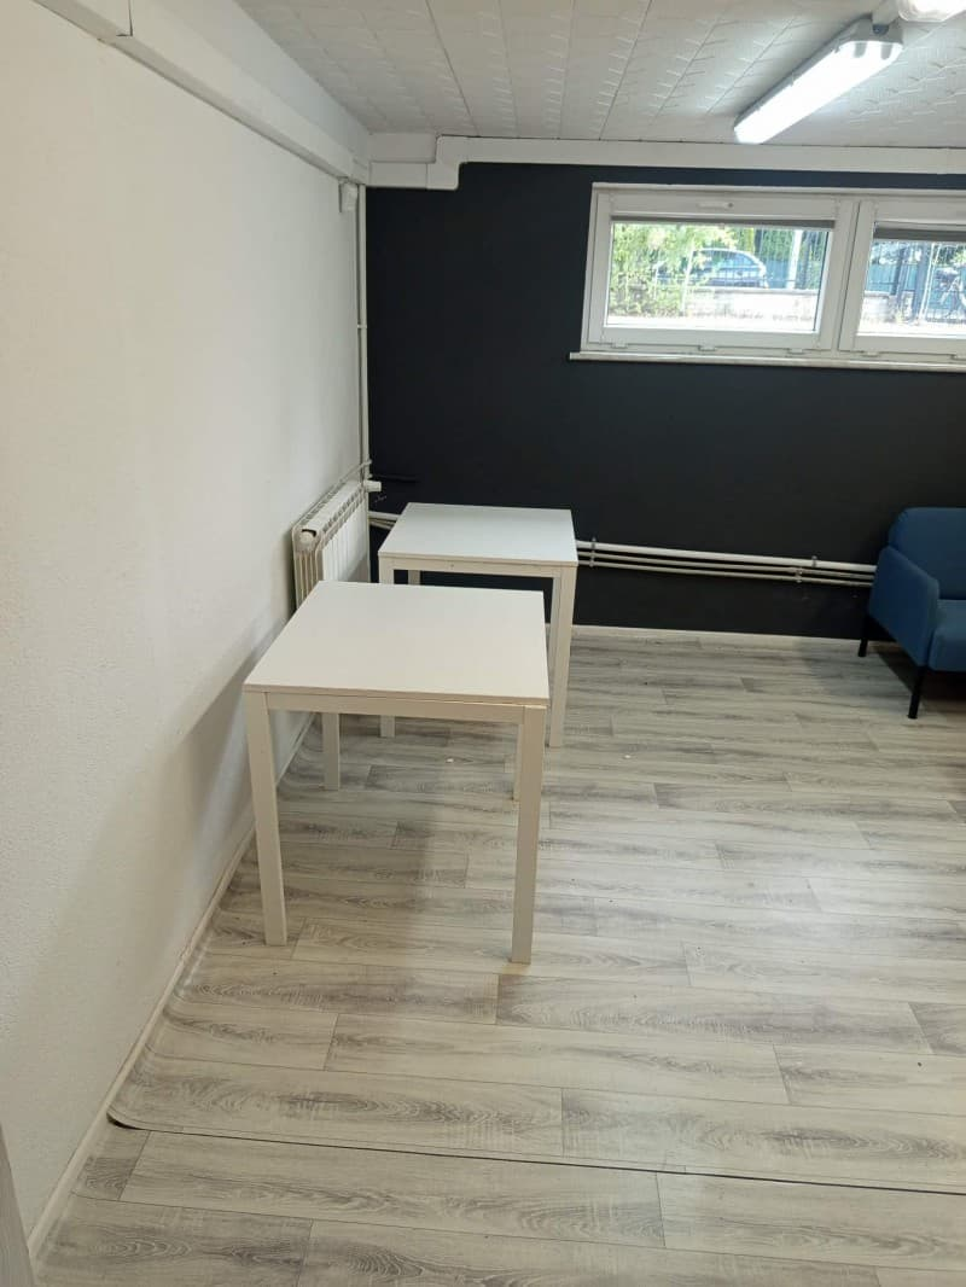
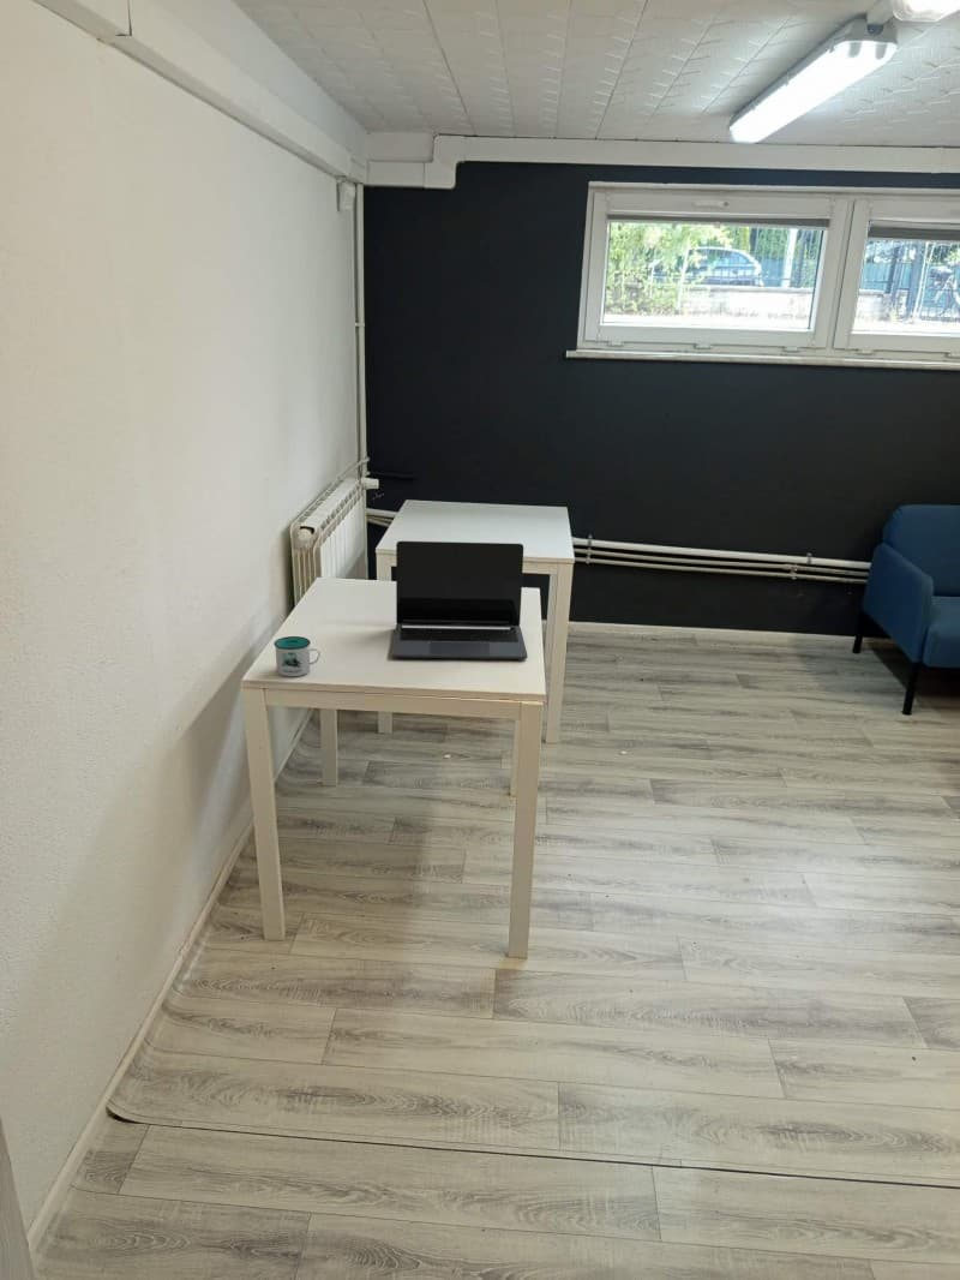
+ mug [272,635,322,677]
+ laptop [391,540,528,660]
